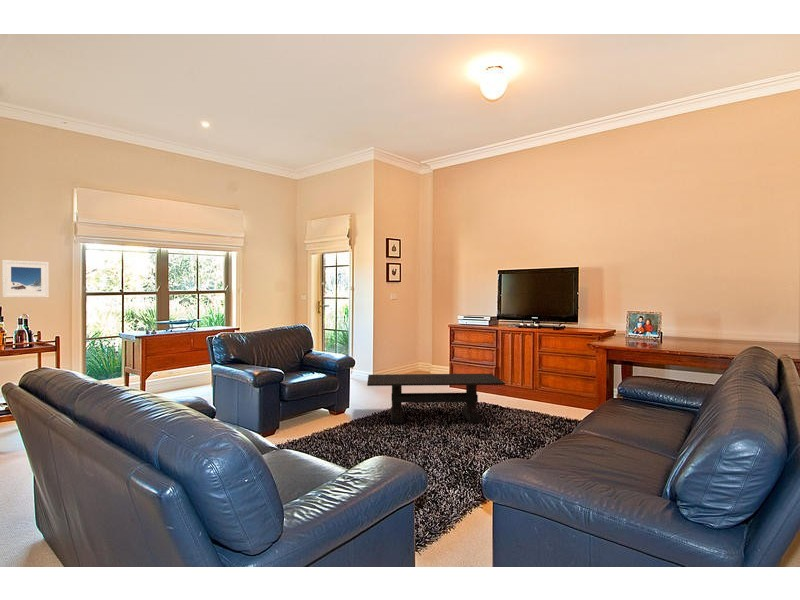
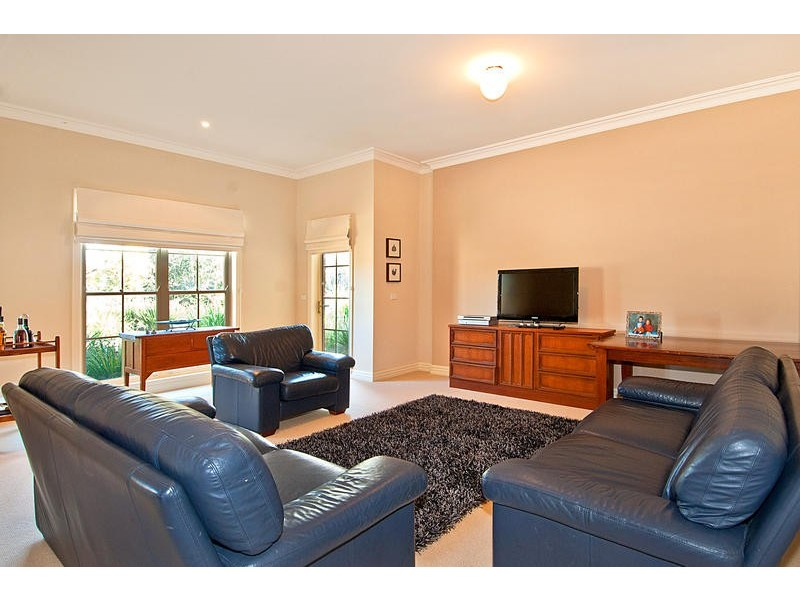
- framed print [1,259,50,298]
- coffee table [366,373,506,424]
